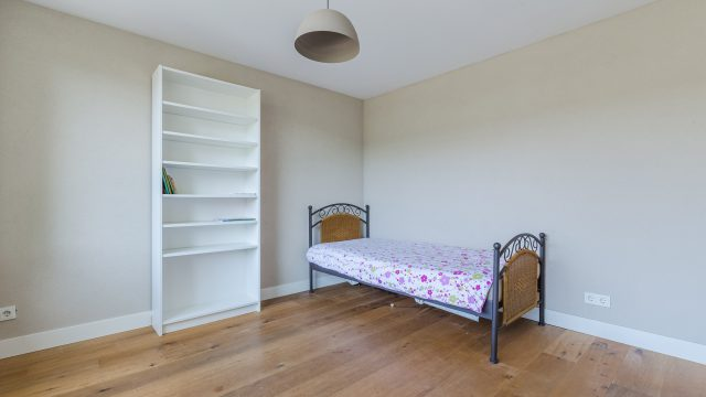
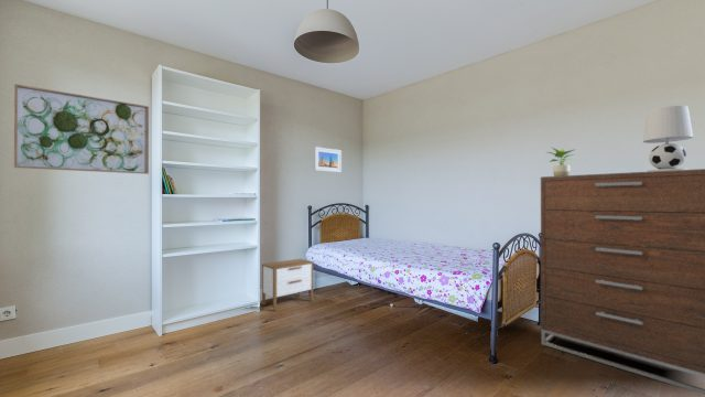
+ potted plant [546,146,577,176]
+ nightstand [261,258,315,312]
+ wall art [13,83,150,175]
+ dresser [540,168,705,396]
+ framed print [313,146,343,173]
+ table lamp [642,105,694,172]
